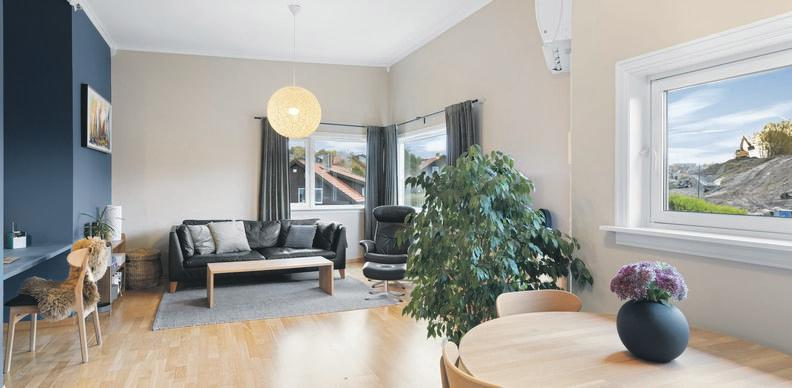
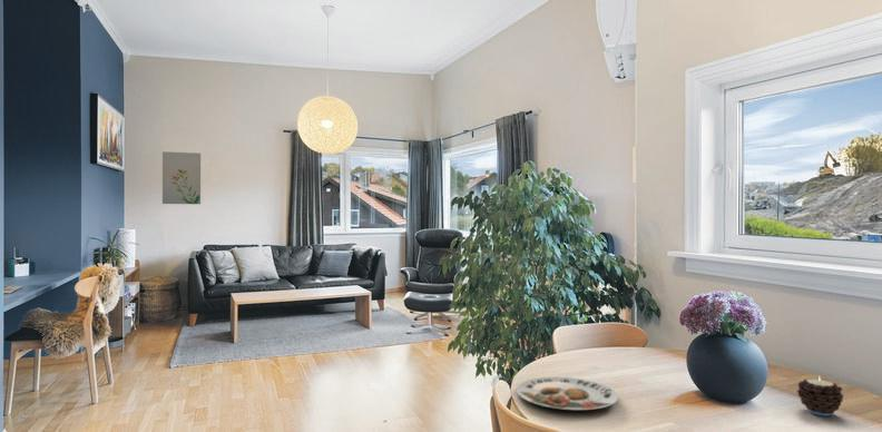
+ candle [796,375,844,416]
+ plate [516,376,619,411]
+ wall art [161,150,202,205]
